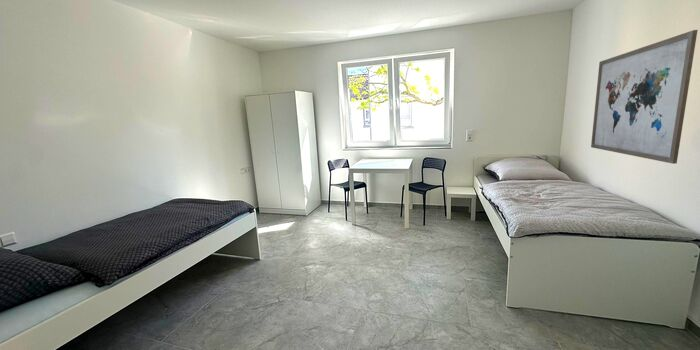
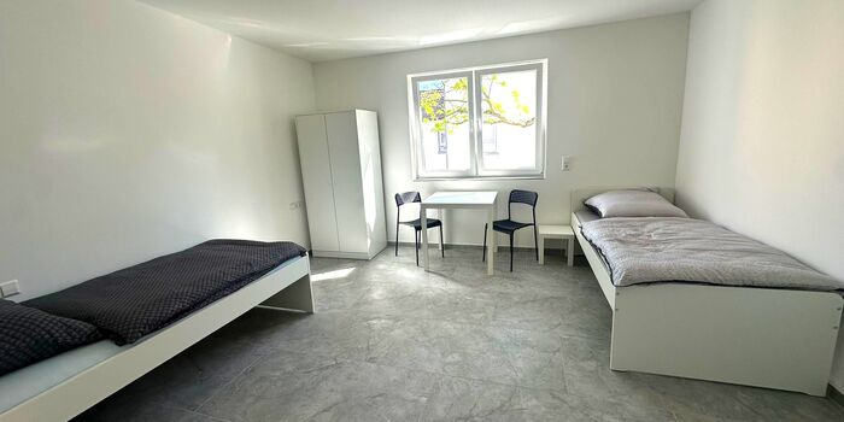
- wall art [590,29,699,165]
